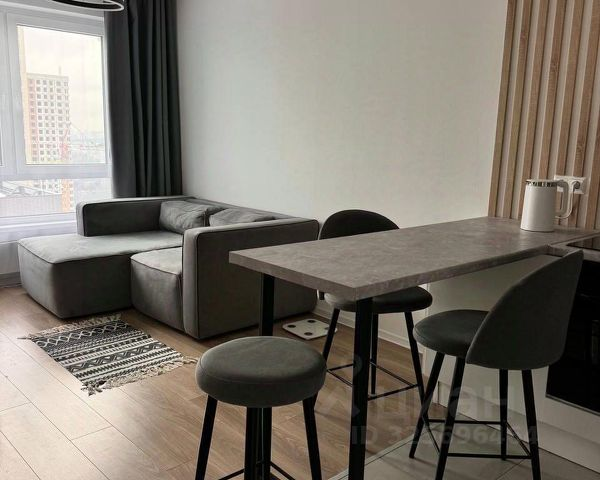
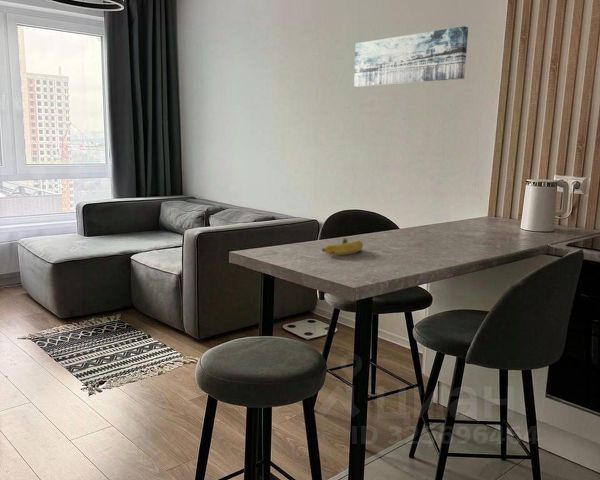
+ fruit [321,238,364,256]
+ wall art [353,25,469,88]
